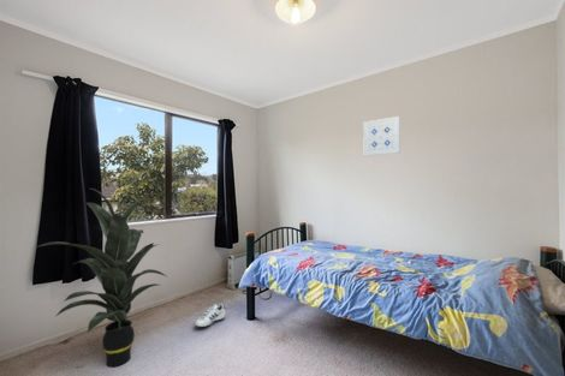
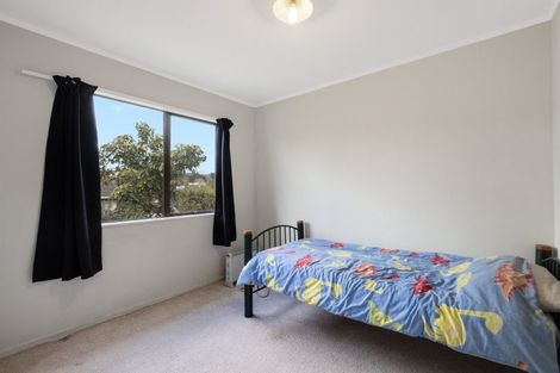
- shoe [194,303,227,328]
- wall art [362,115,402,157]
- indoor plant [35,187,167,368]
